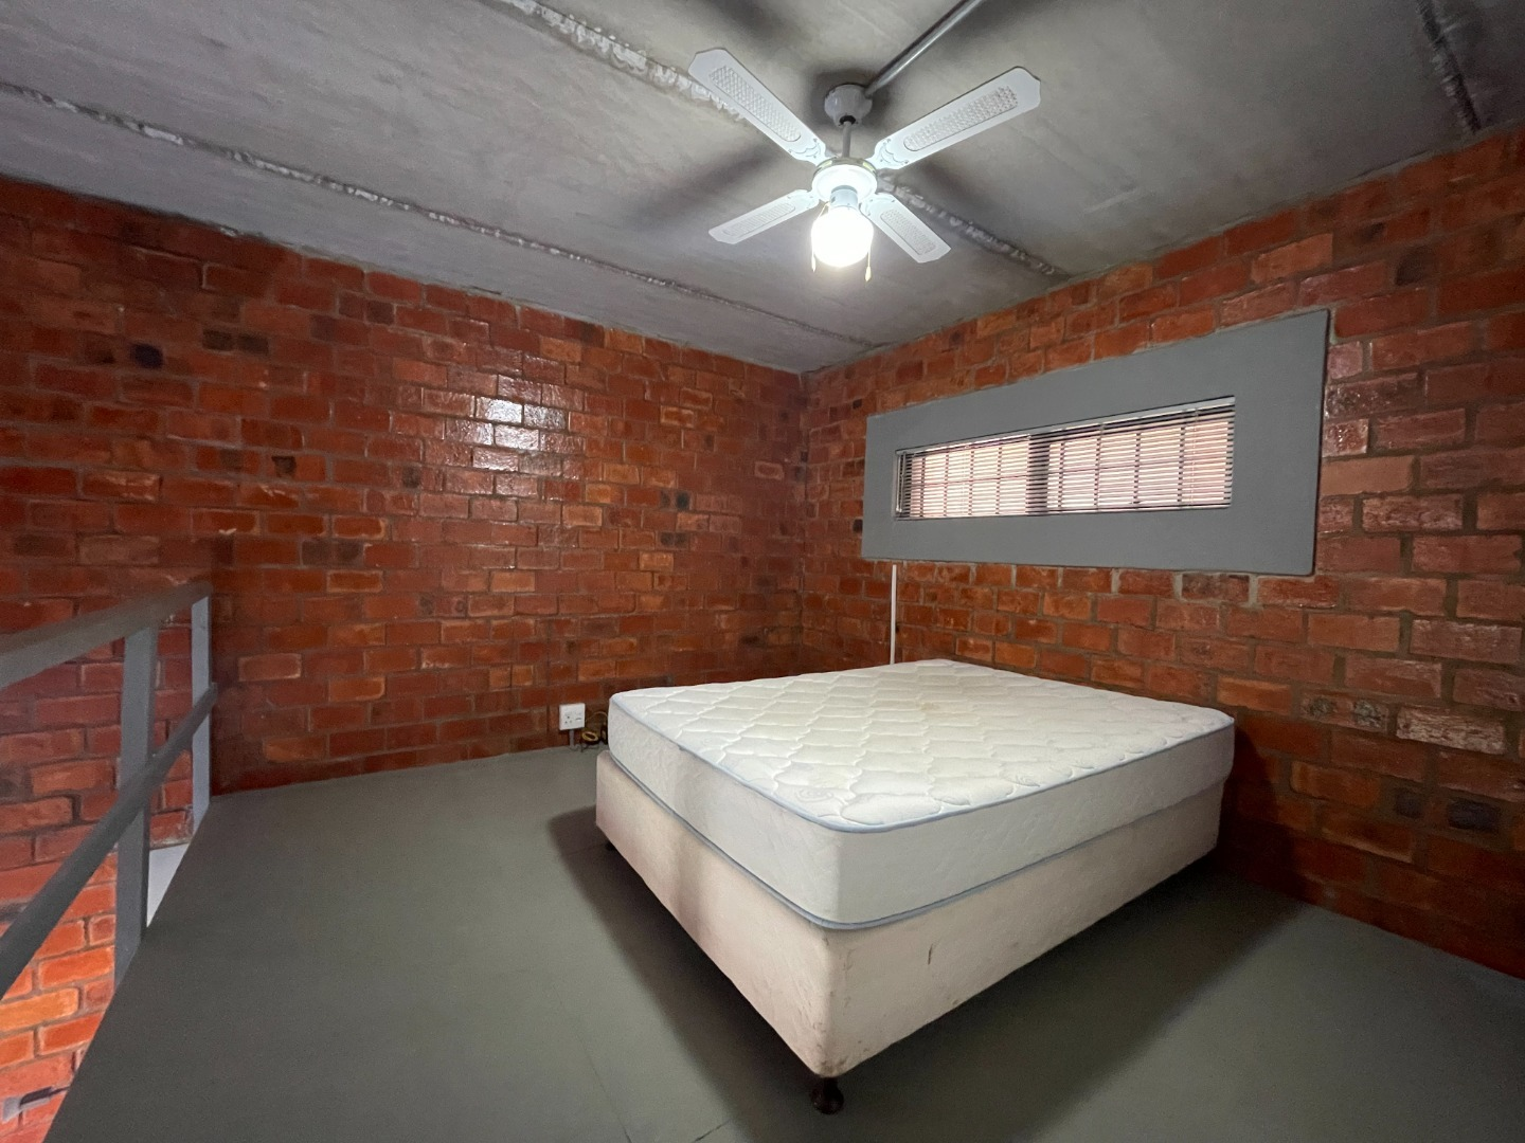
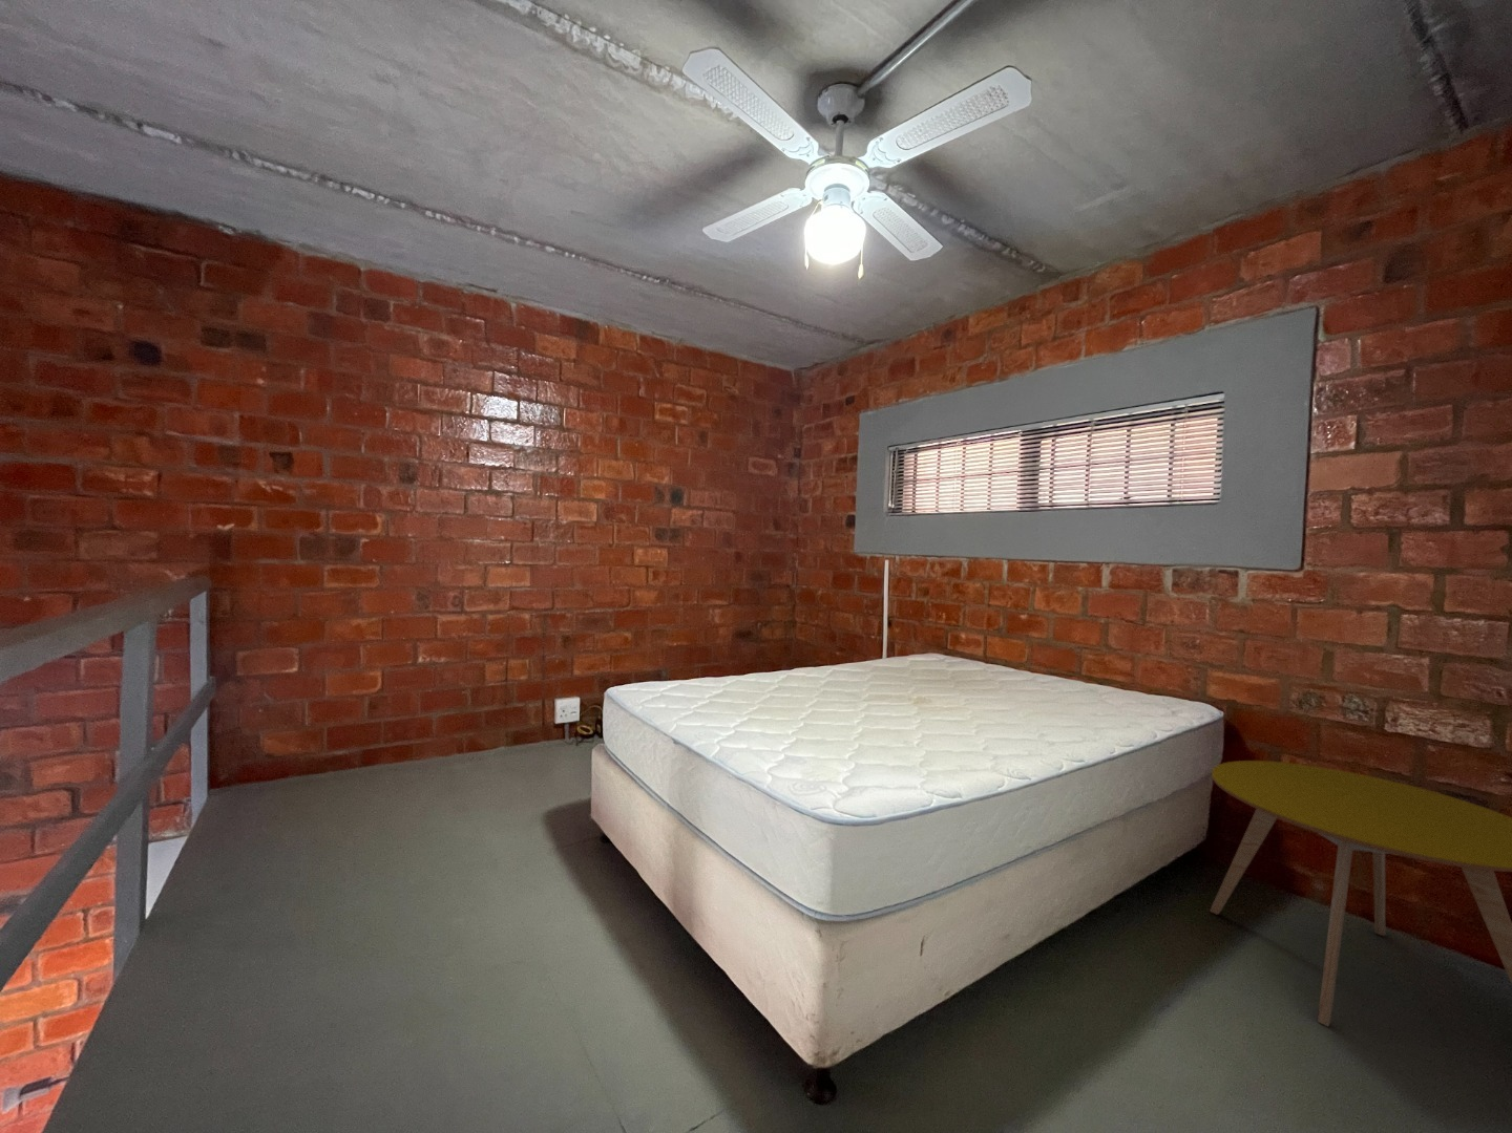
+ side table [1208,759,1512,1028]
